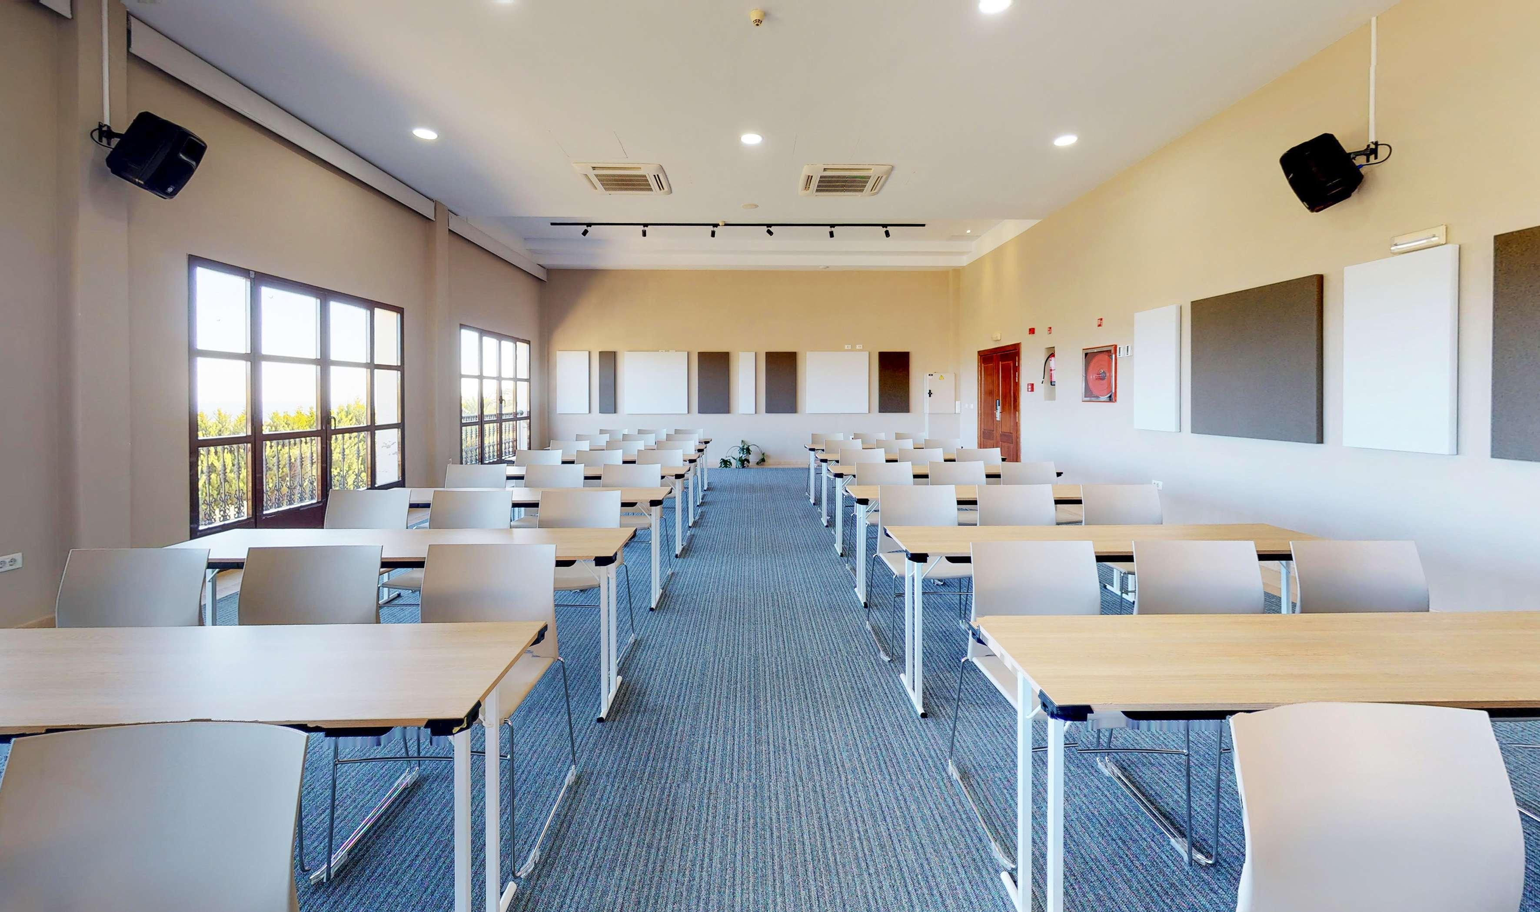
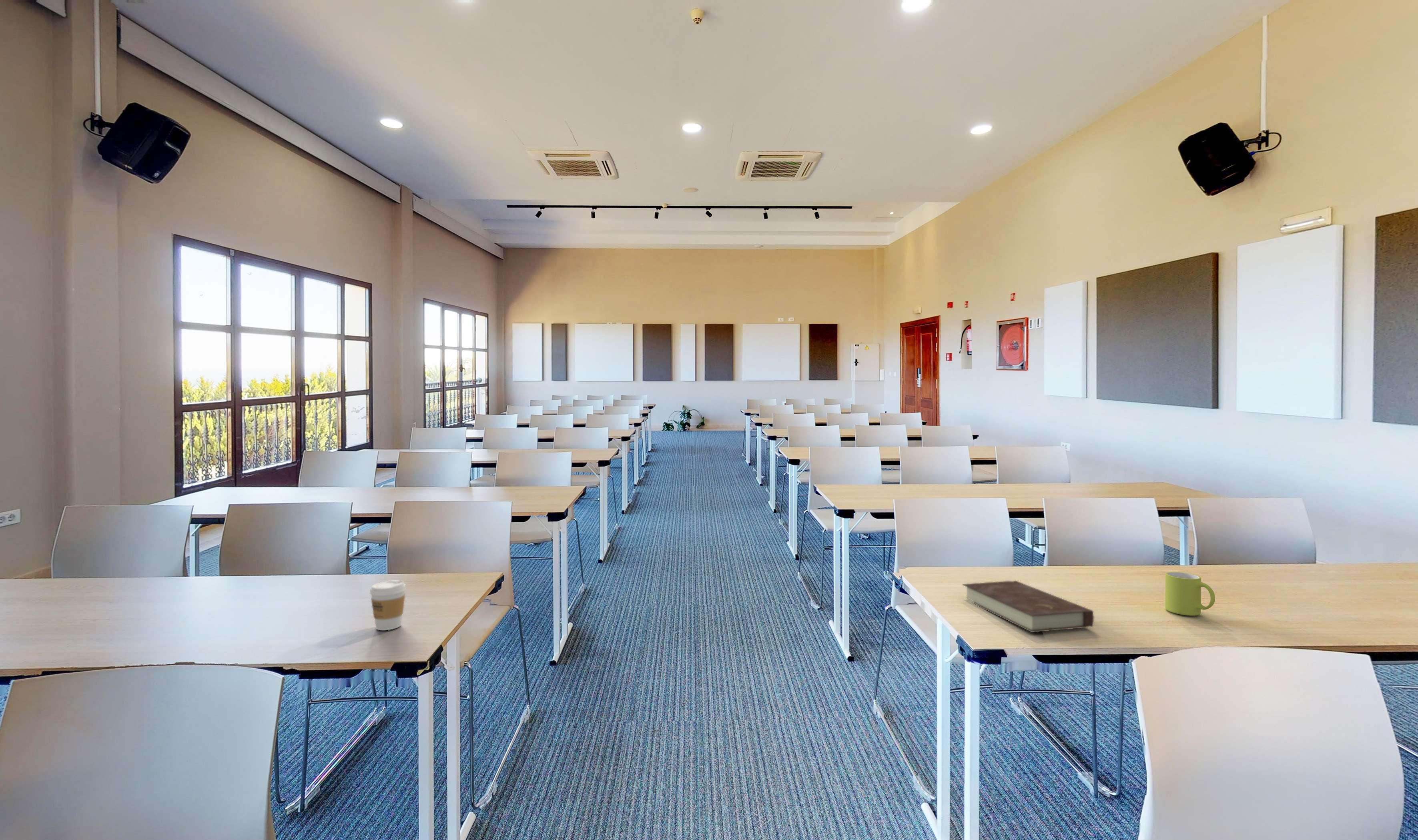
+ book [962,580,1094,633]
+ mug [1165,571,1215,616]
+ coffee cup [369,579,406,631]
